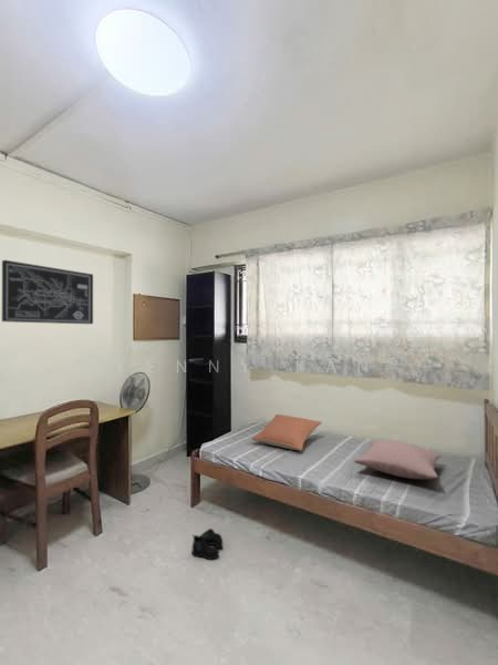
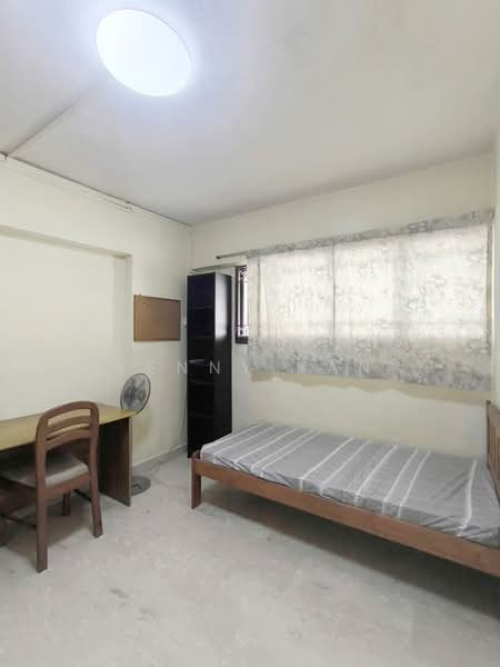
- pillow [250,413,323,452]
- pillow [353,439,443,480]
- boots [191,528,224,561]
- wall art [1,259,94,325]
